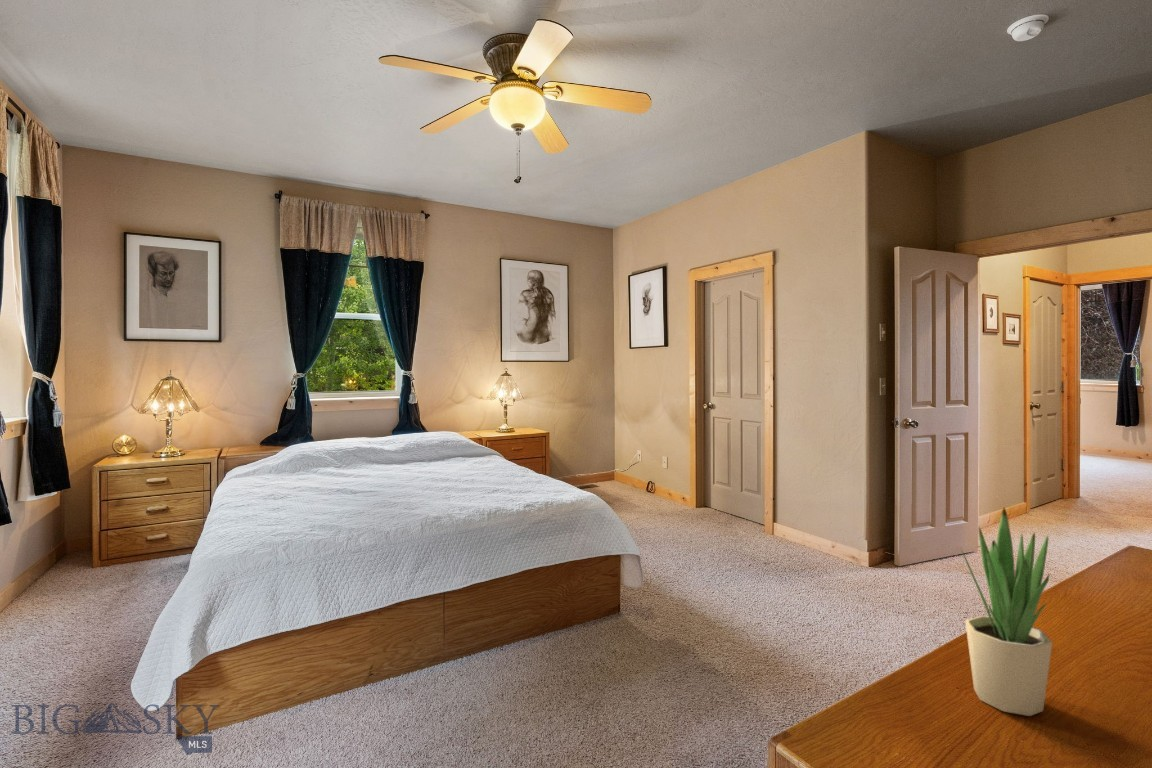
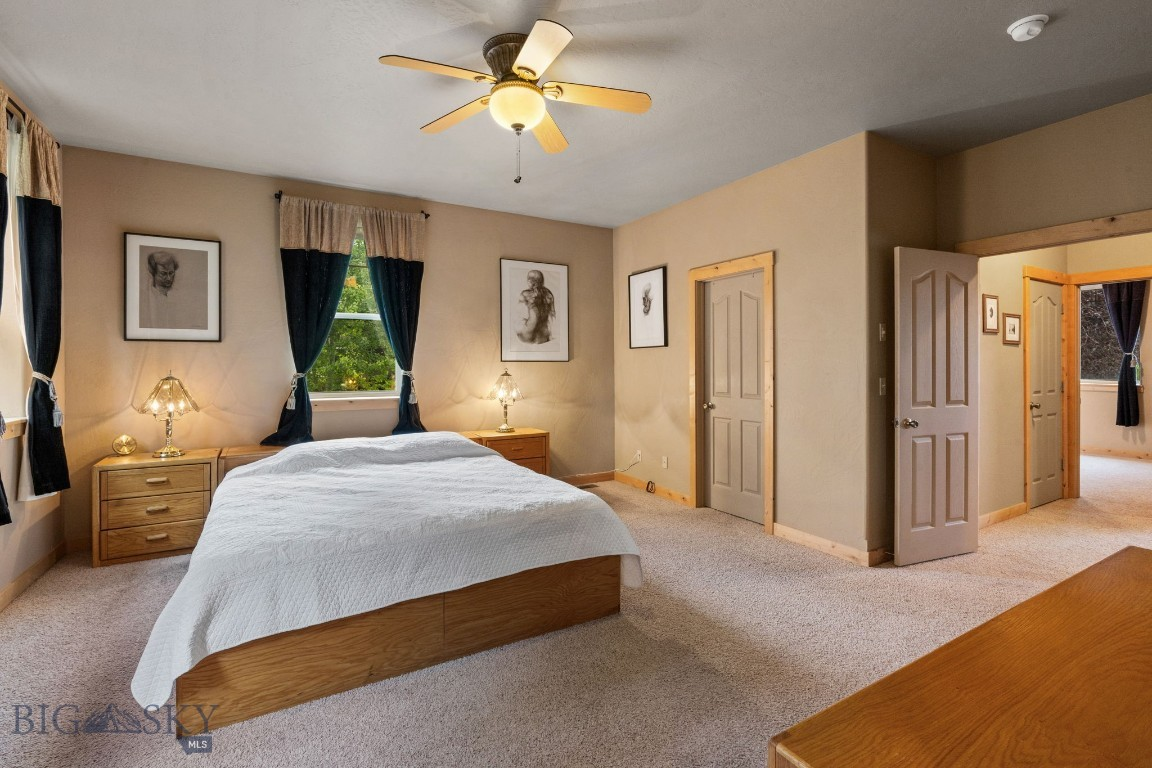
- potted plant [959,506,1053,717]
